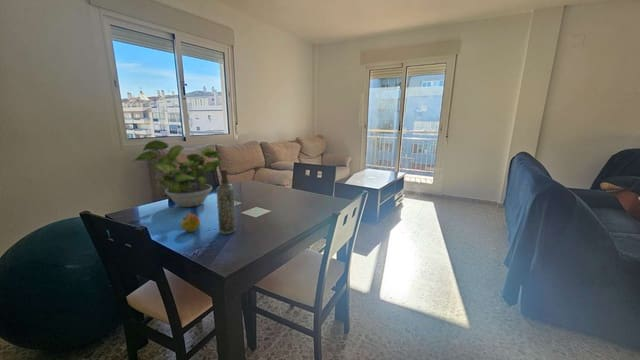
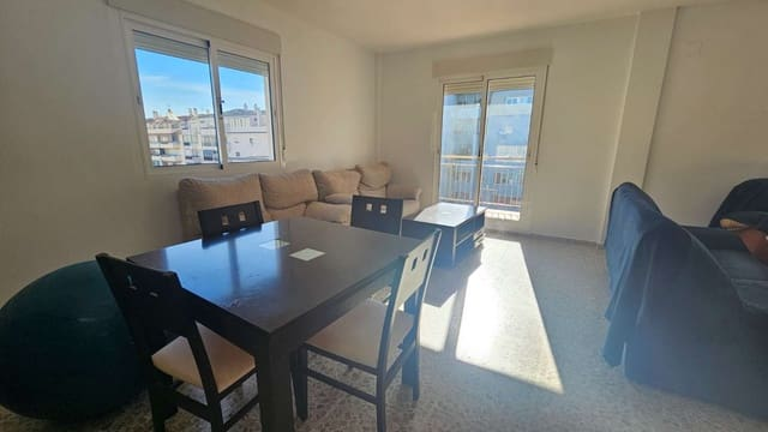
- potted plant [132,139,223,208]
- apple [180,213,201,233]
- bottle [215,167,236,235]
